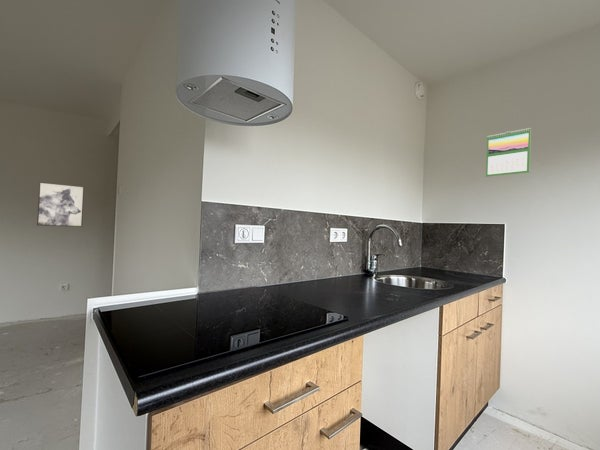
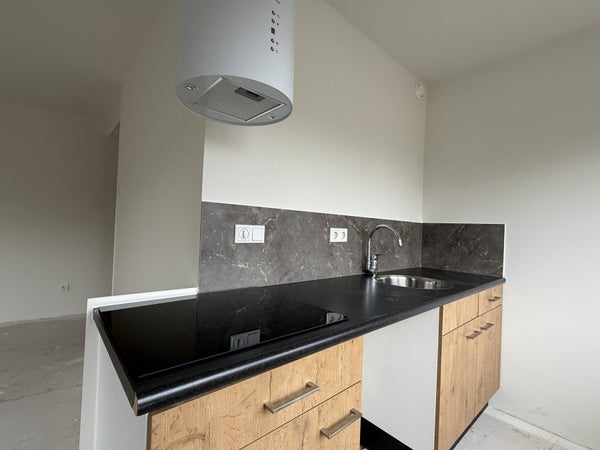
- wall art [36,181,85,228]
- calendar [485,127,532,178]
